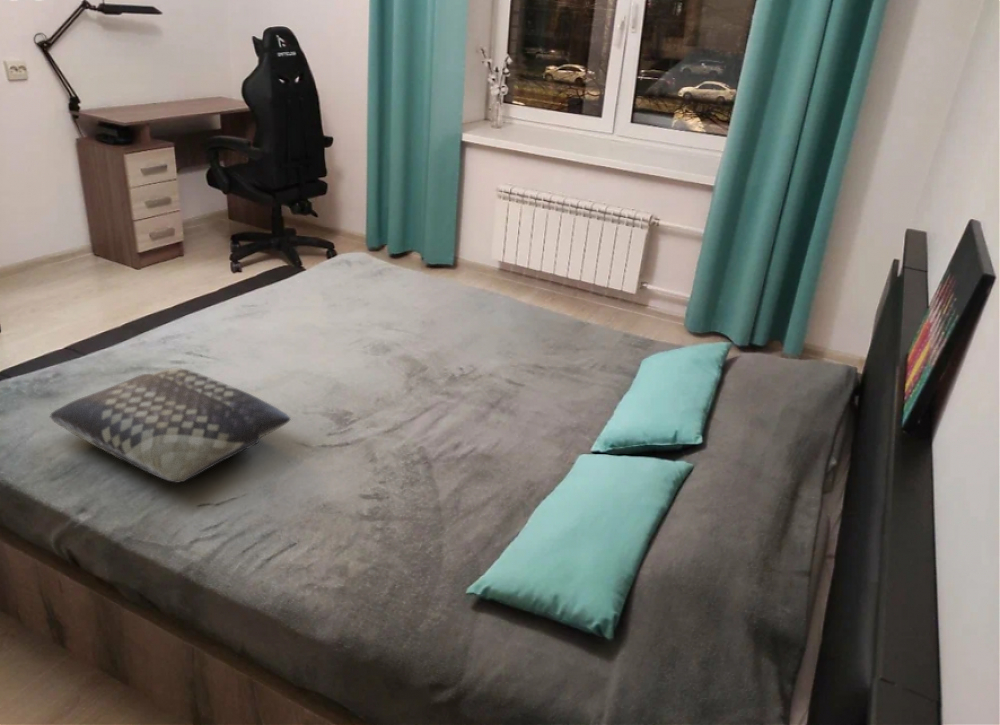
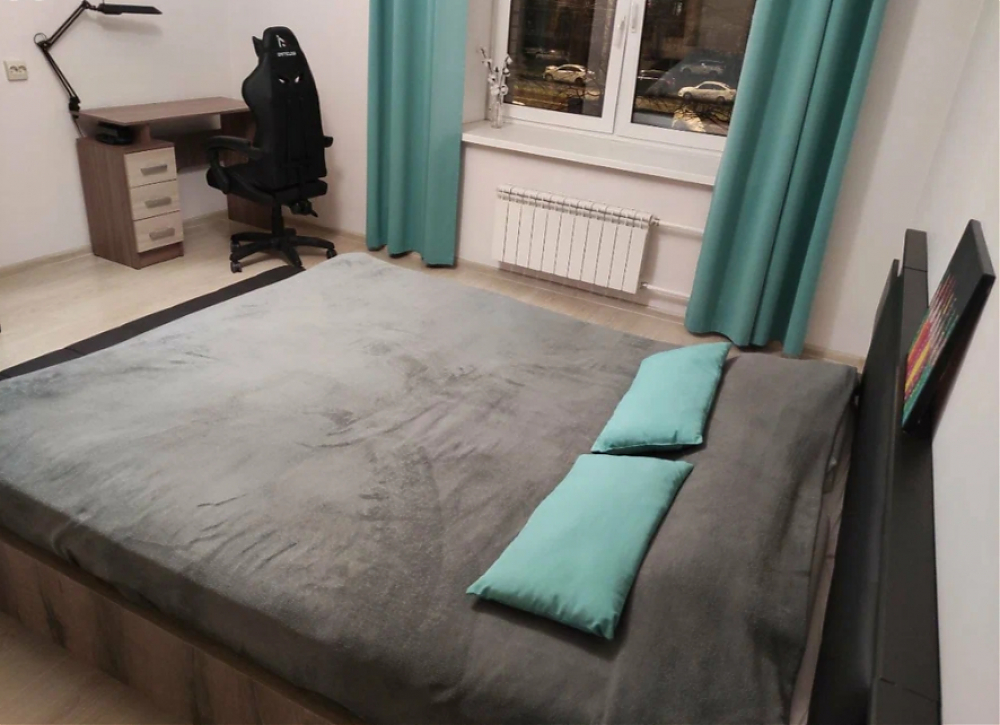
- cushion [49,367,291,484]
